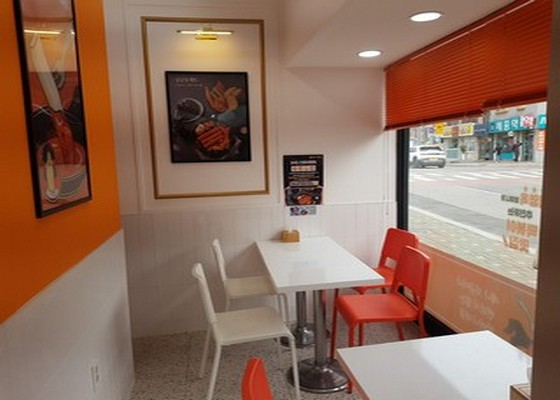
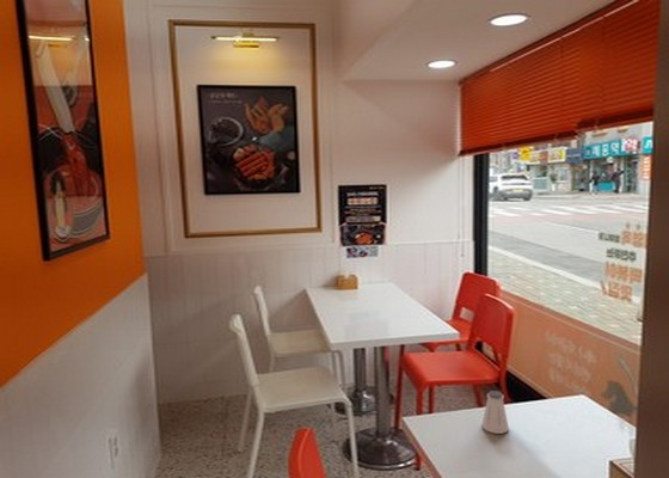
+ saltshaker [480,390,510,435]
